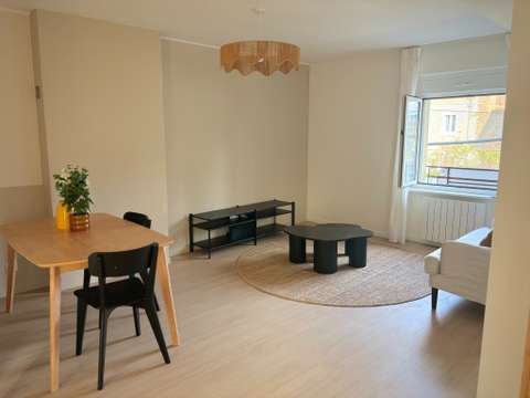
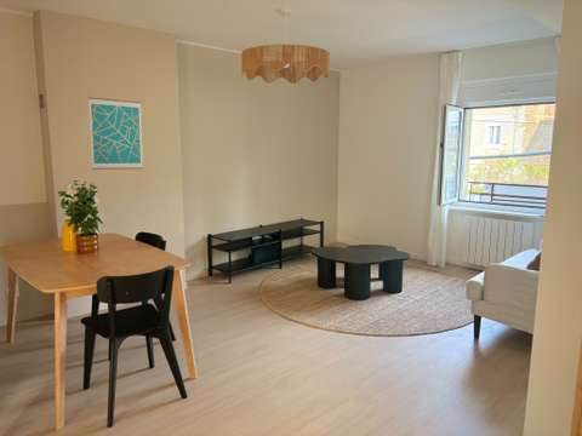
+ wall art [87,96,144,171]
